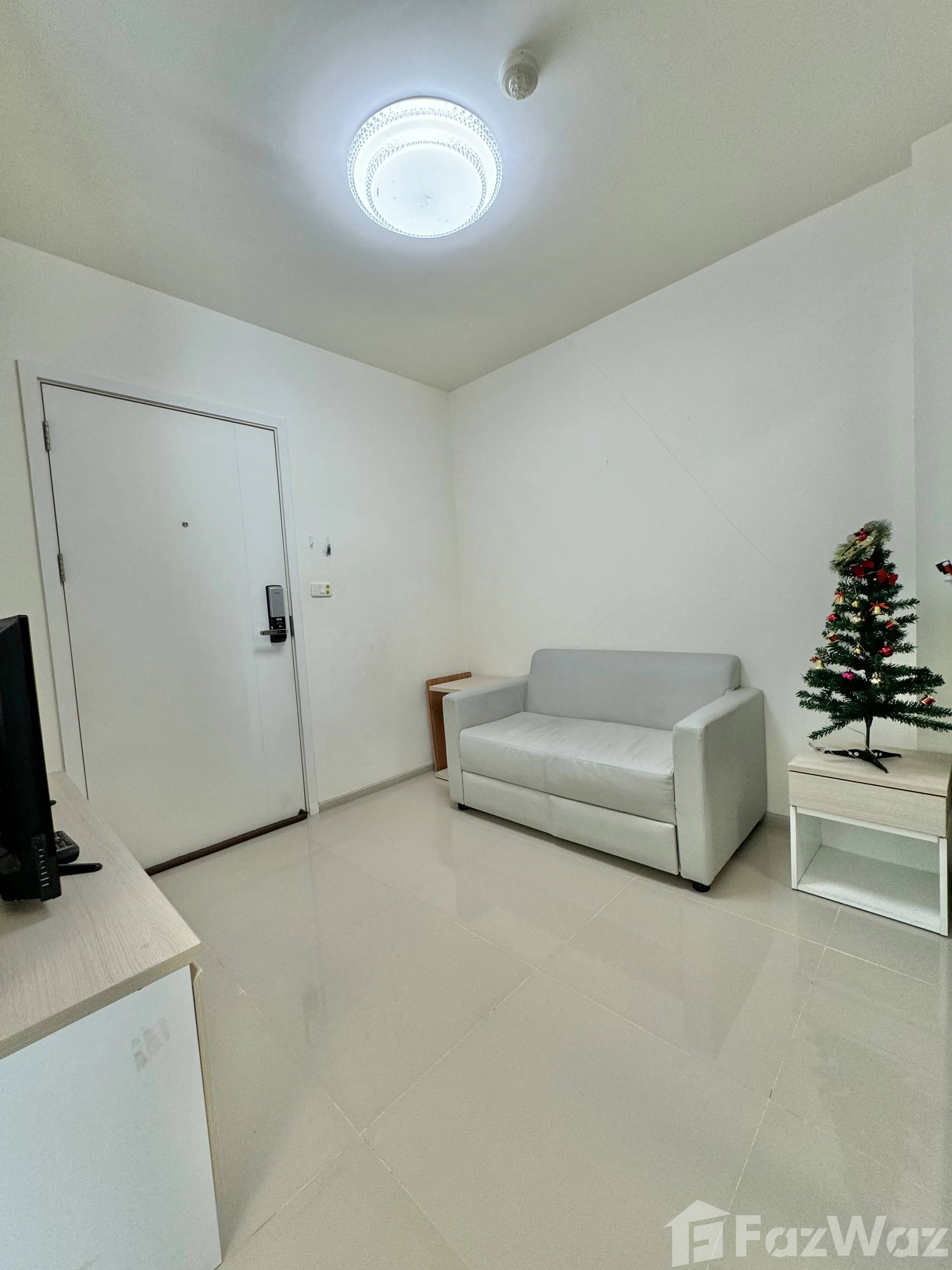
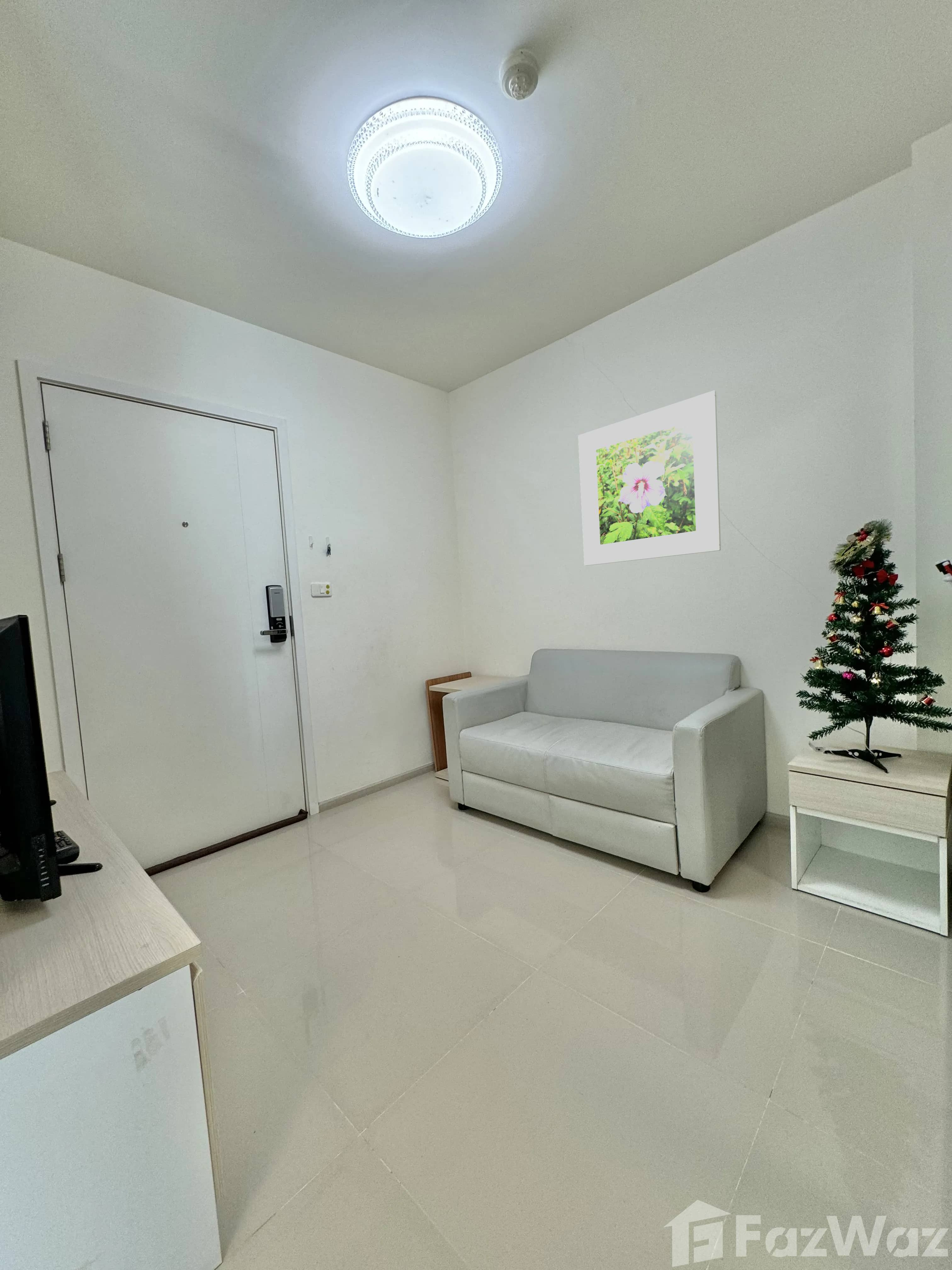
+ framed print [578,390,721,566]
